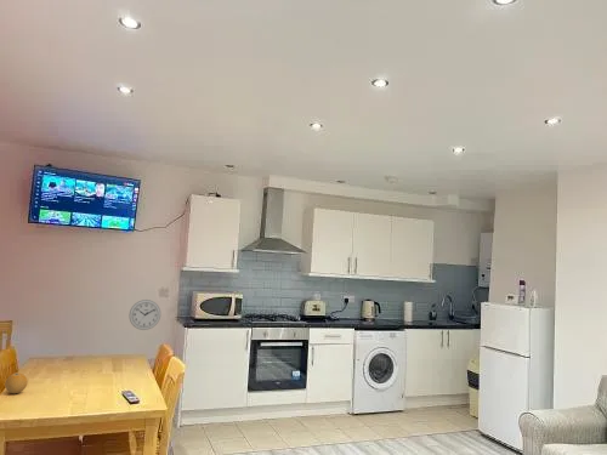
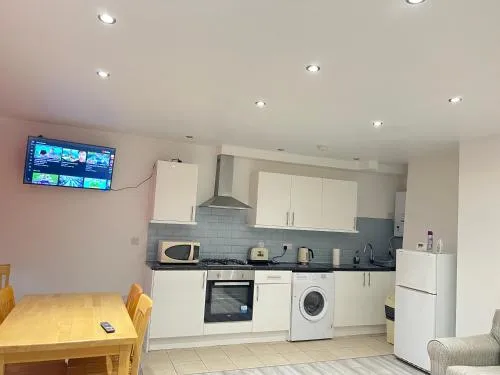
- fruit [4,371,29,394]
- wall clock [127,298,161,331]
